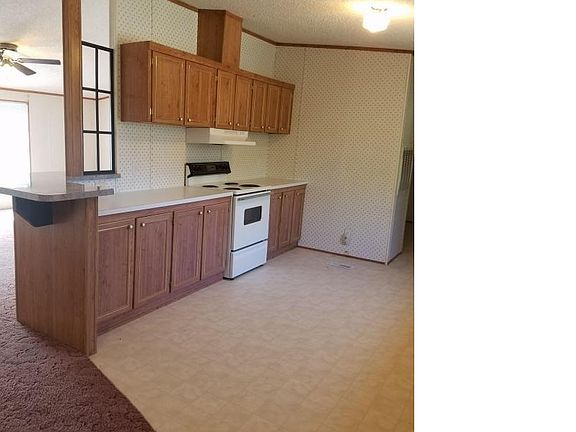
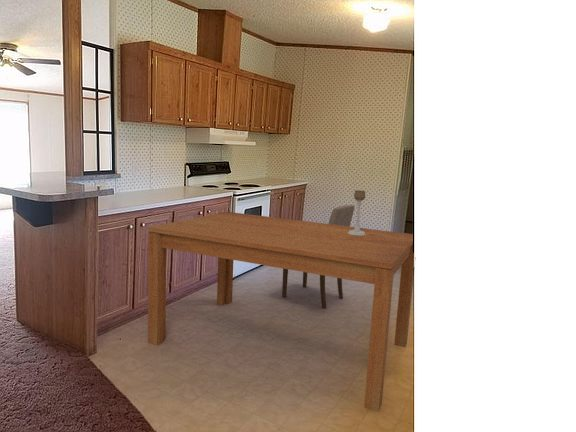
+ dining table [147,211,415,412]
+ candle holder [348,189,366,235]
+ dining chair [281,204,356,309]
